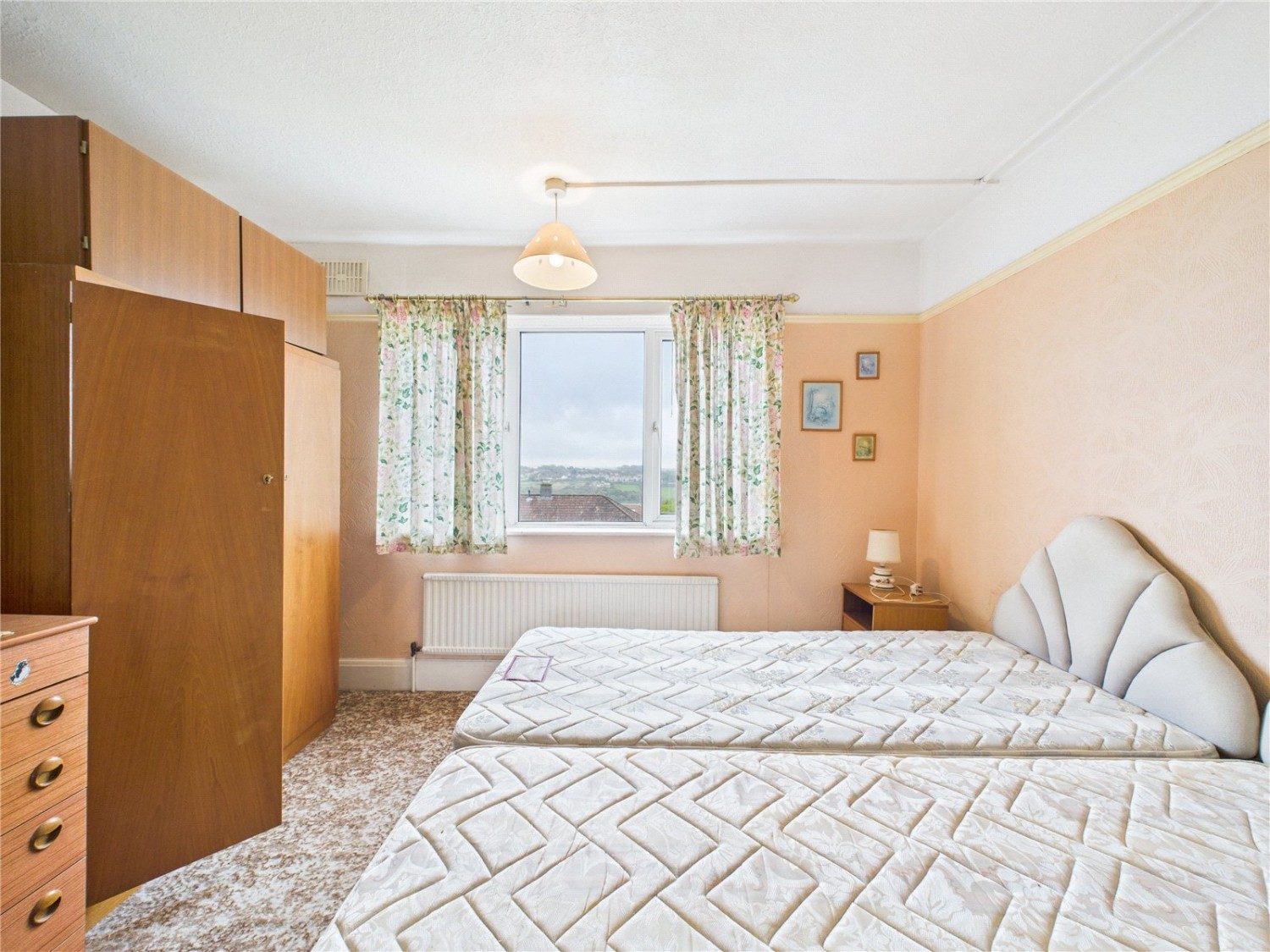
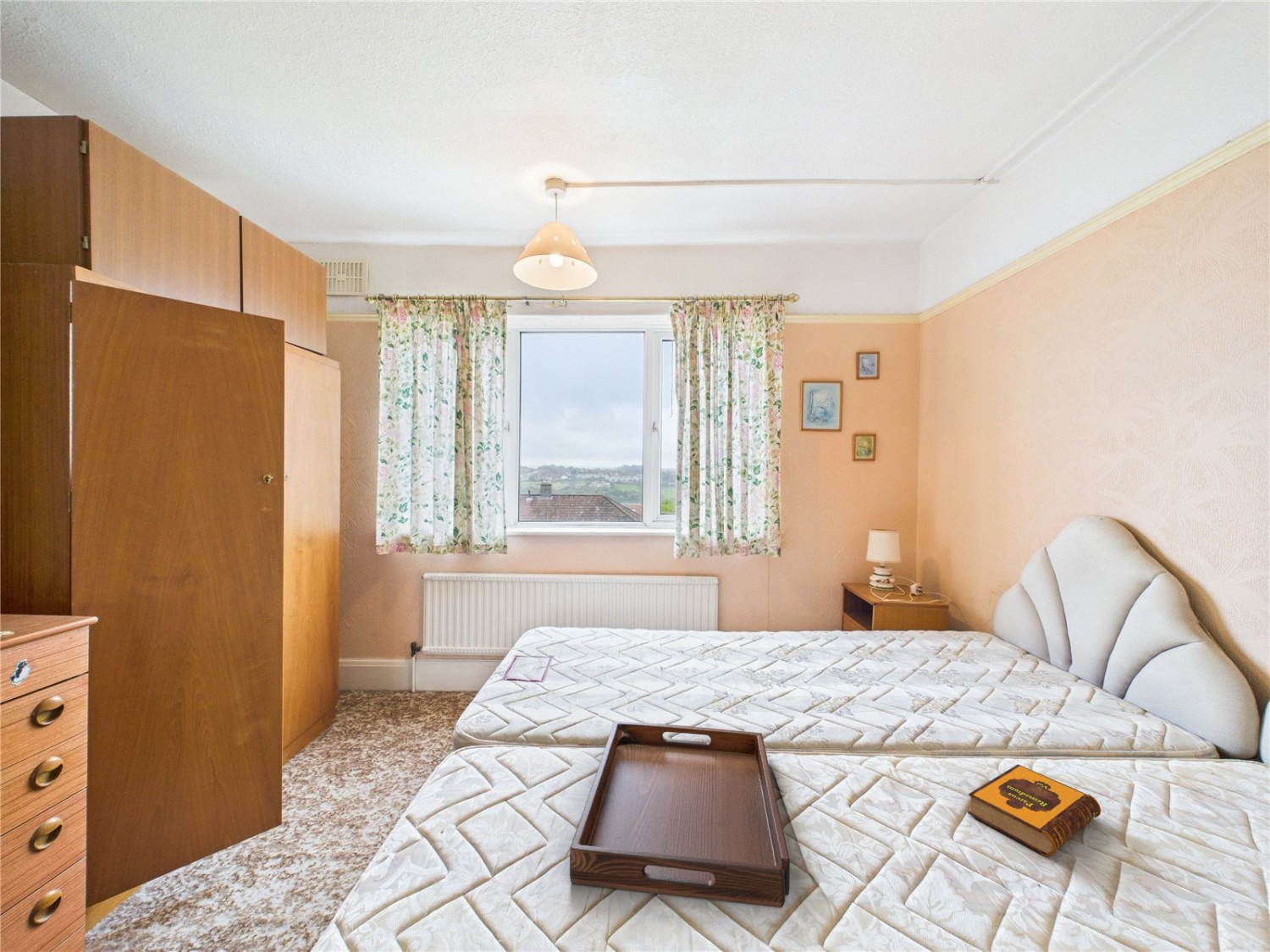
+ hardback book [967,763,1102,856]
+ serving tray [569,720,791,909]
